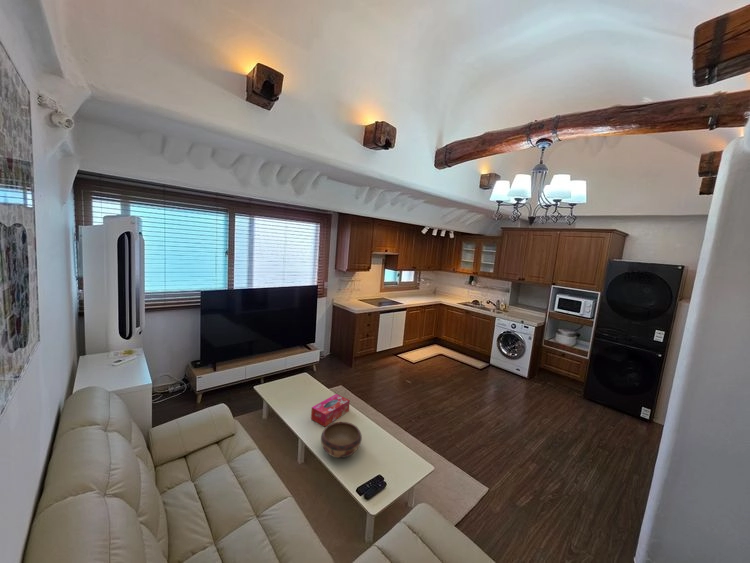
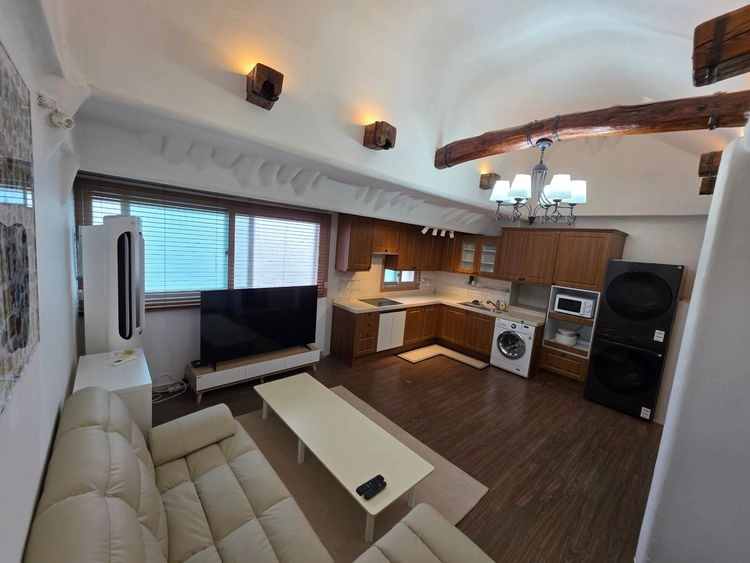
- decorative bowl [320,421,363,459]
- tissue box [310,393,351,428]
